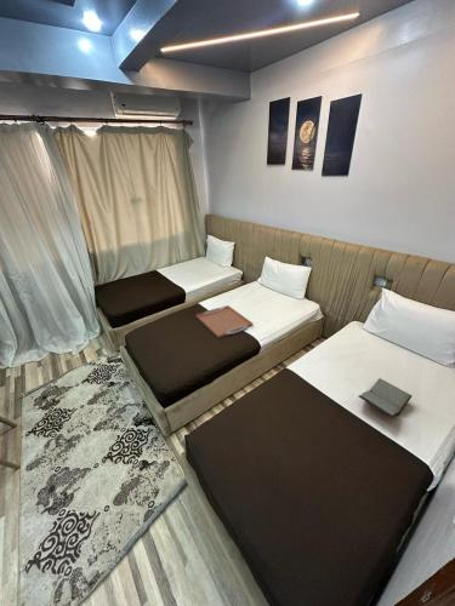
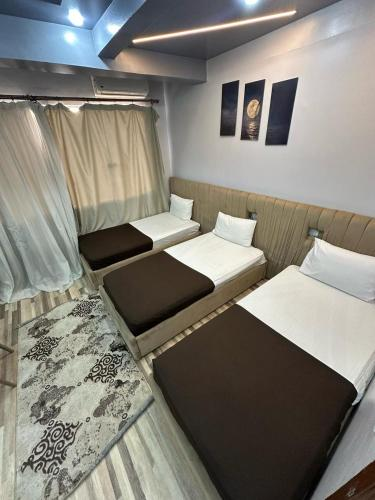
- book [358,377,414,419]
- serving tray [195,304,254,339]
